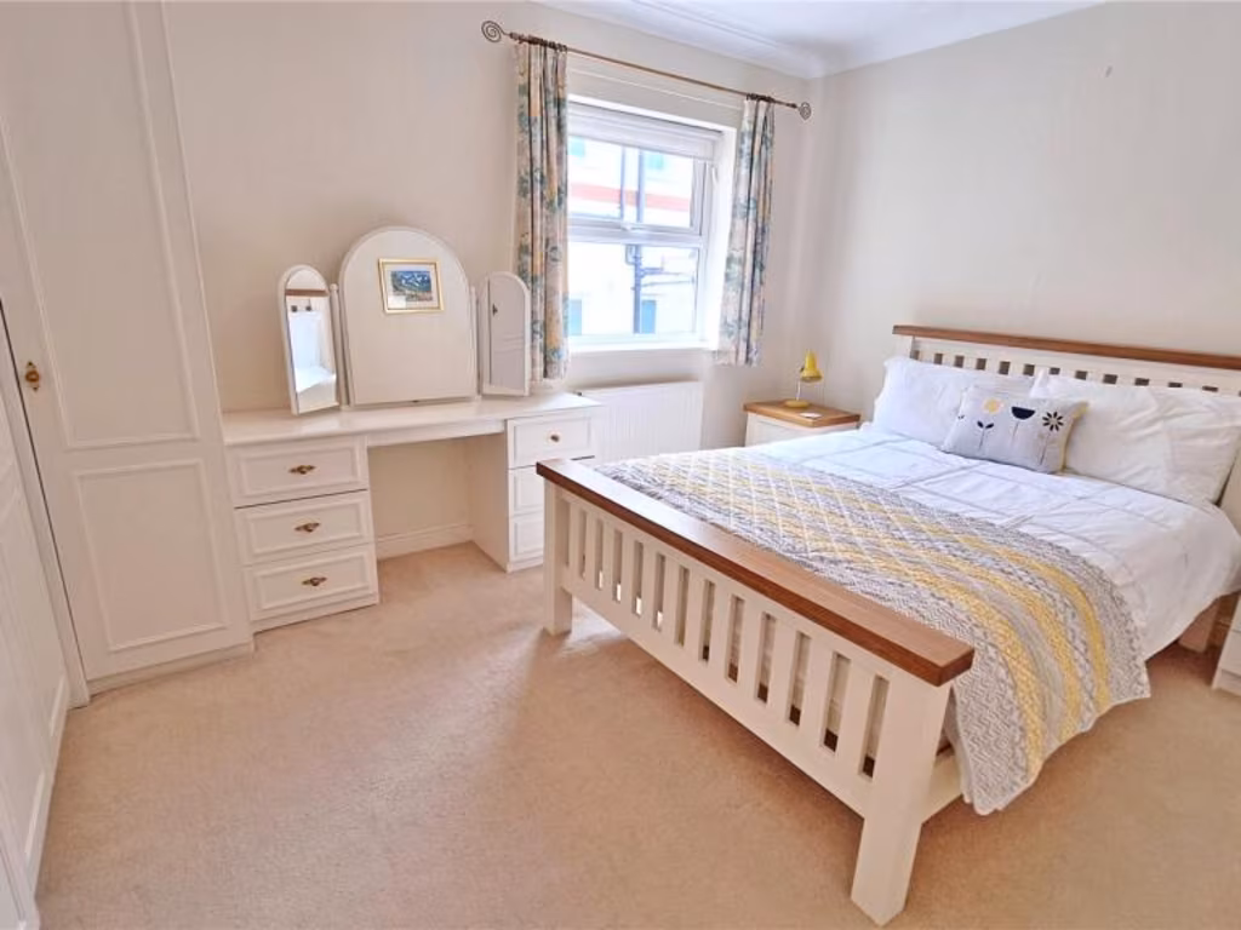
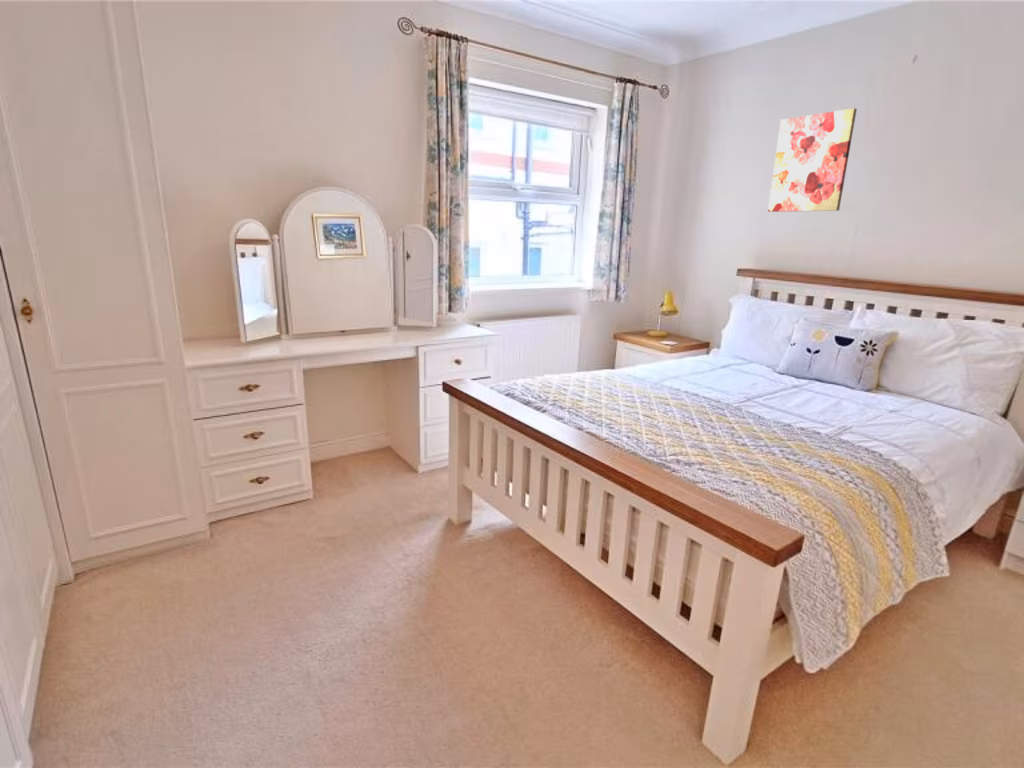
+ wall art [767,107,858,213]
